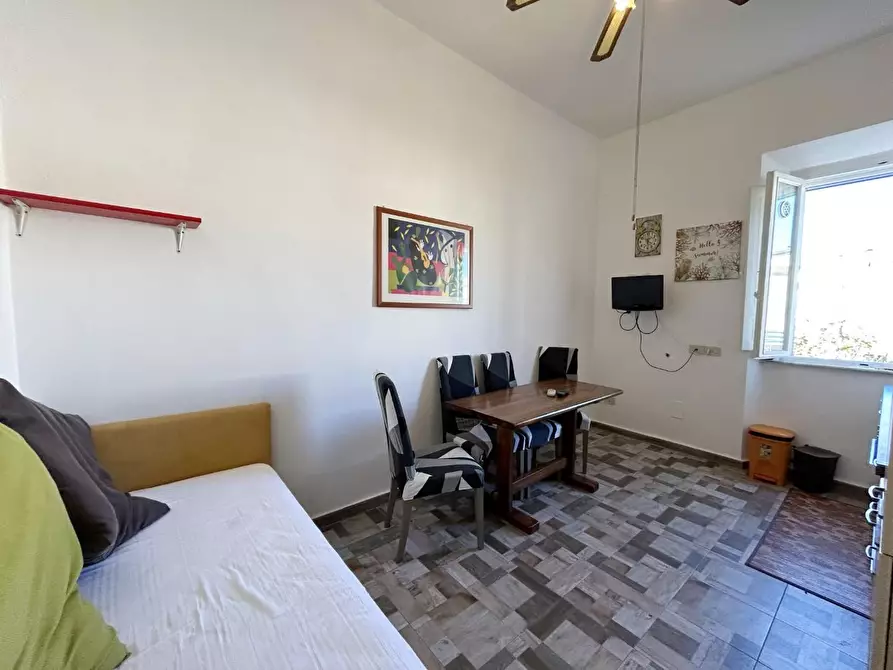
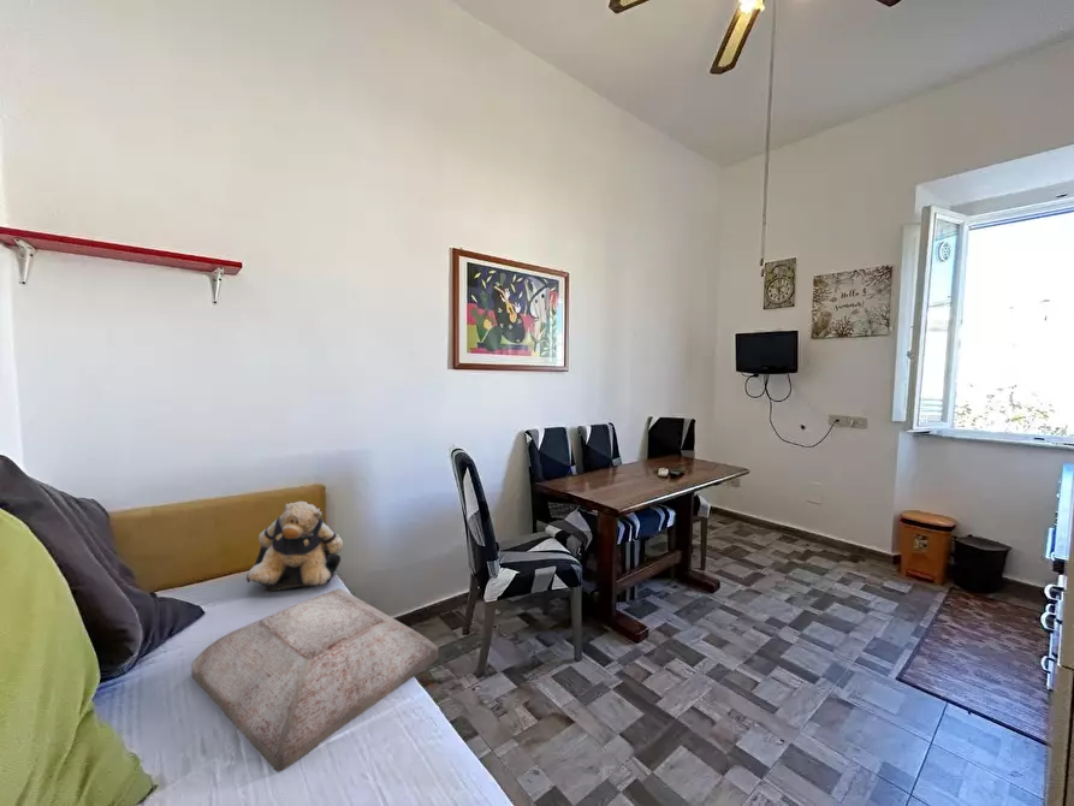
+ cushion [190,588,439,772]
+ teddy bear [245,500,344,592]
